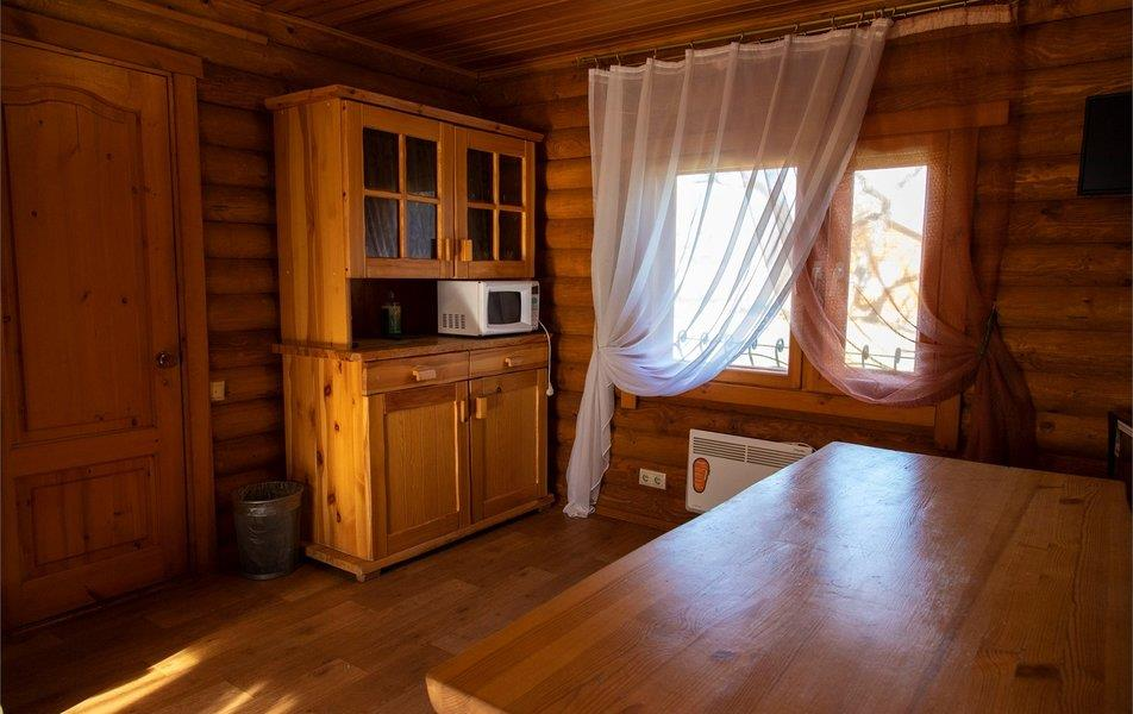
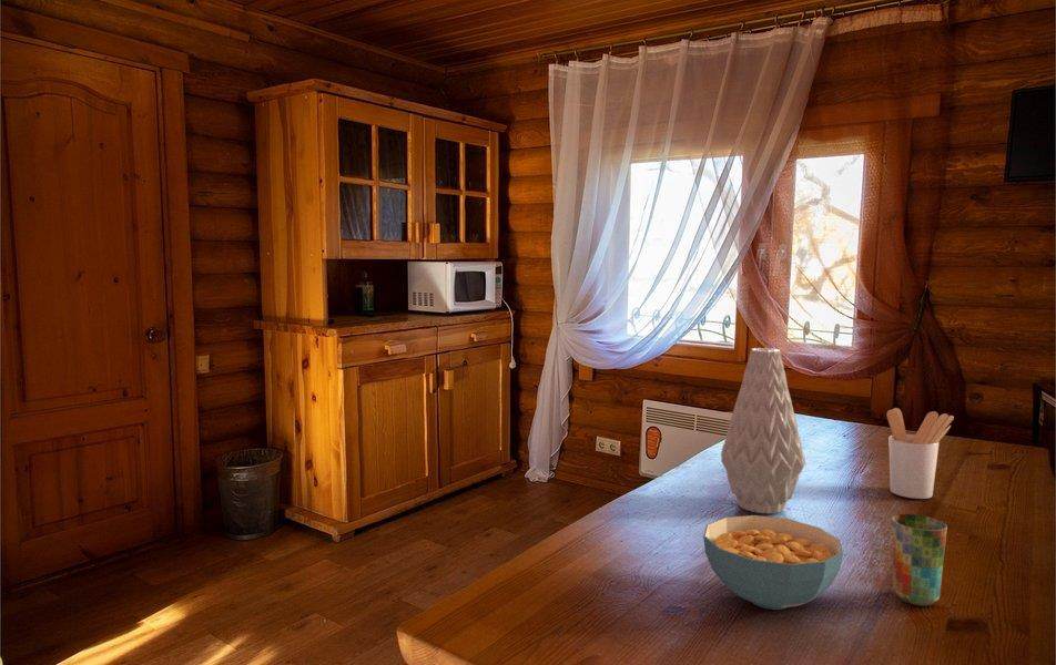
+ cup [892,513,948,607]
+ cereal bowl [702,514,844,611]
+ vase [720,347,806,514]
+ utensil holder [885,407,955,500]
